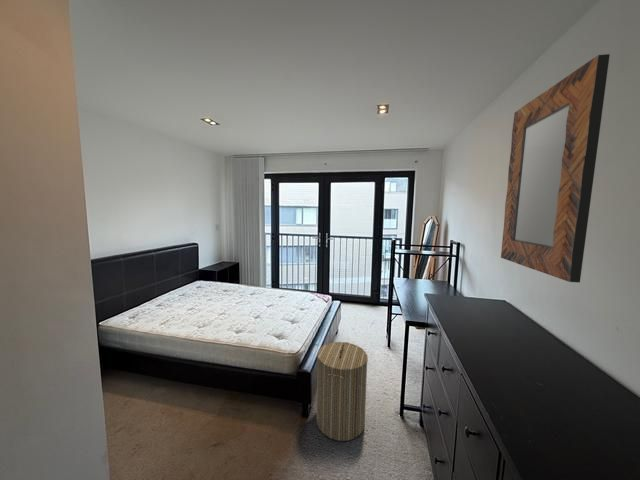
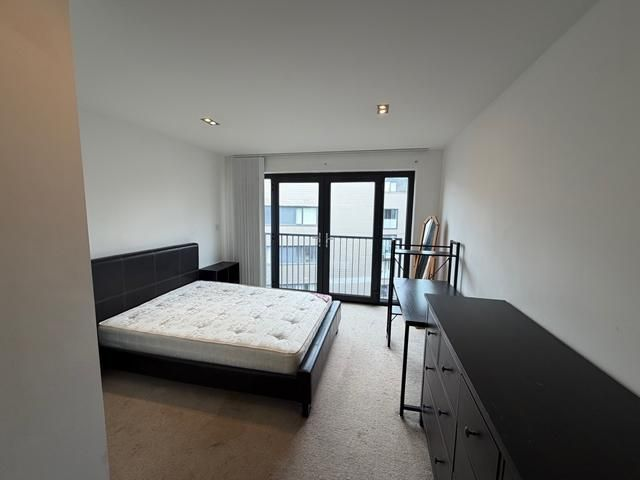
- home mirror [500,53,611,284]
- laundry hamper [315,341,369,442]
